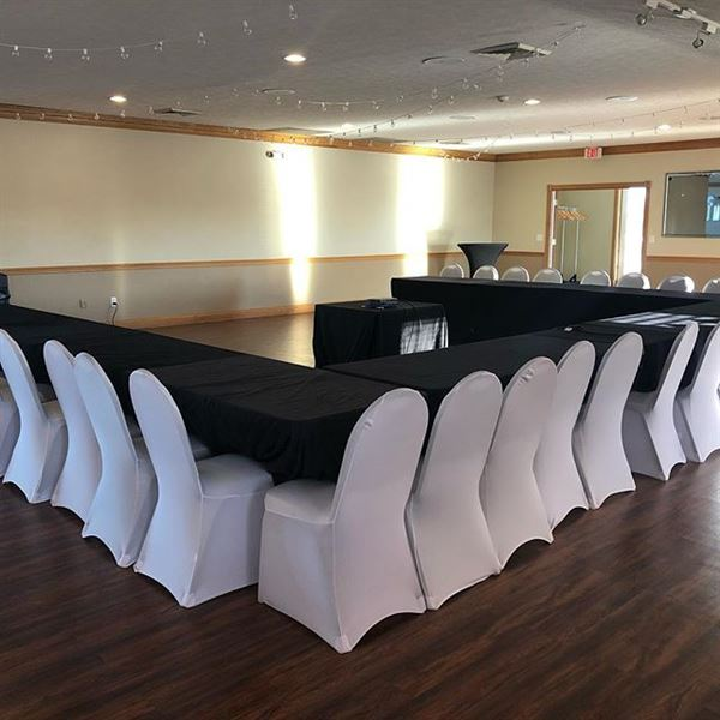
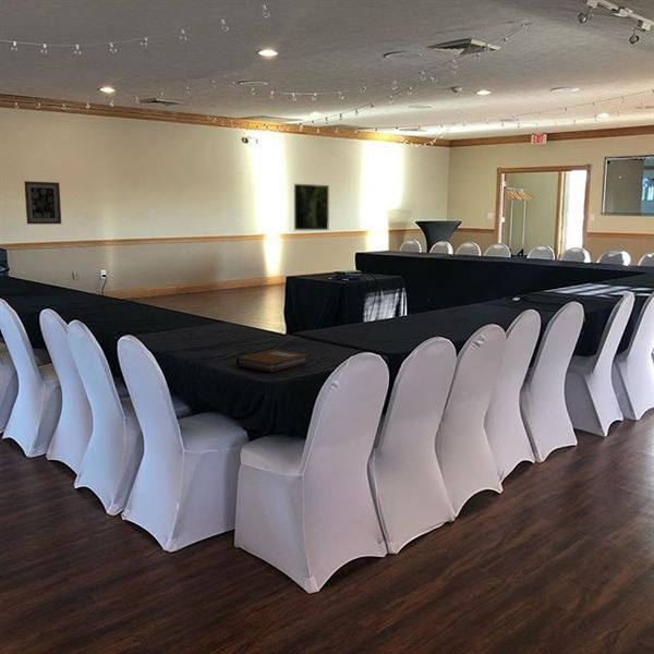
+ wall art [23,180,62,226]
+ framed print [293,183,330,231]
+ notebook [235,349,308,373]
